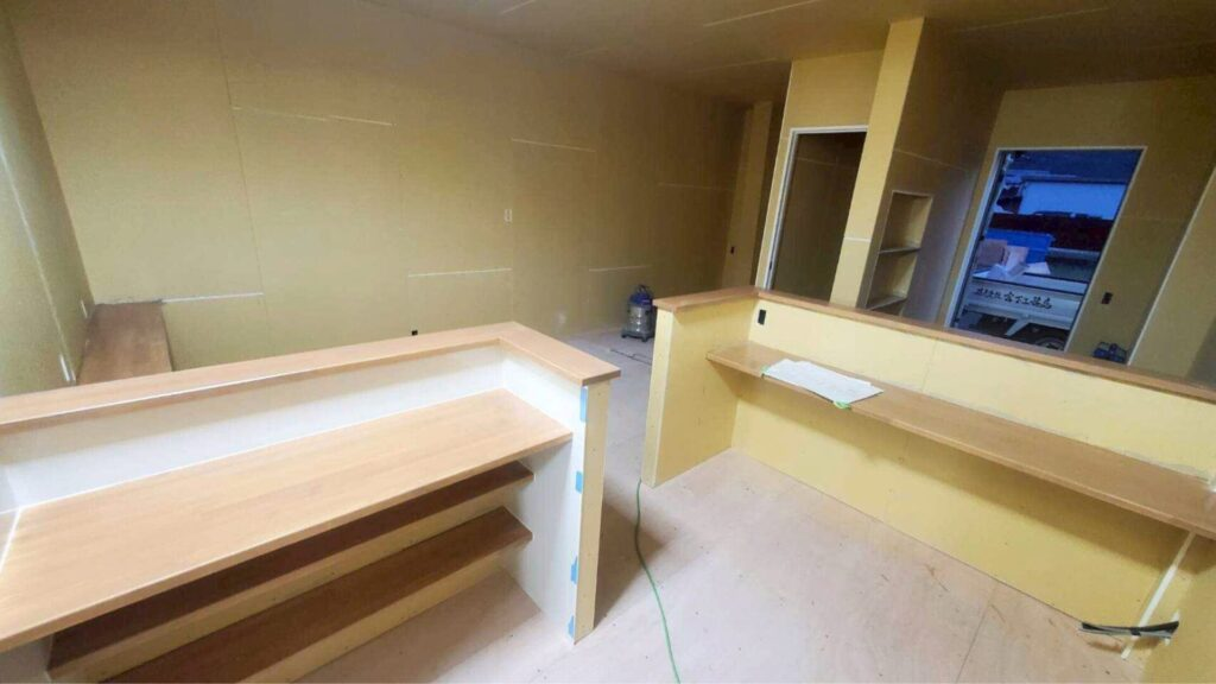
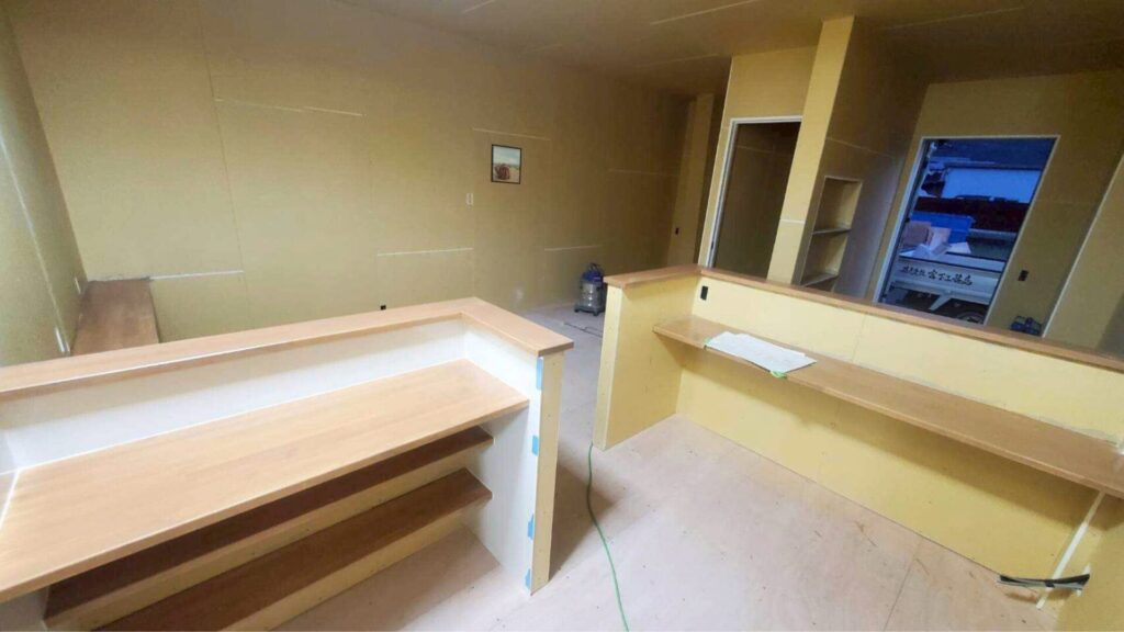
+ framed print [490,143,522,185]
